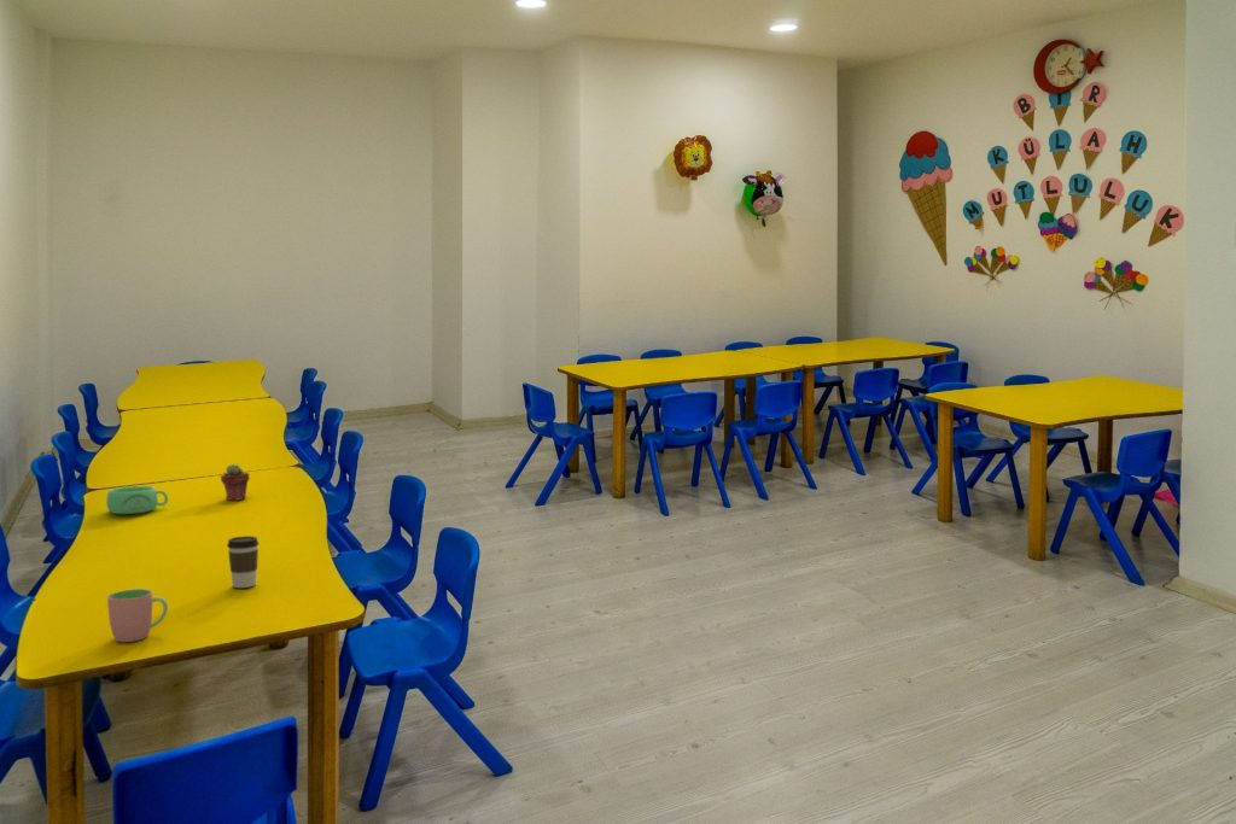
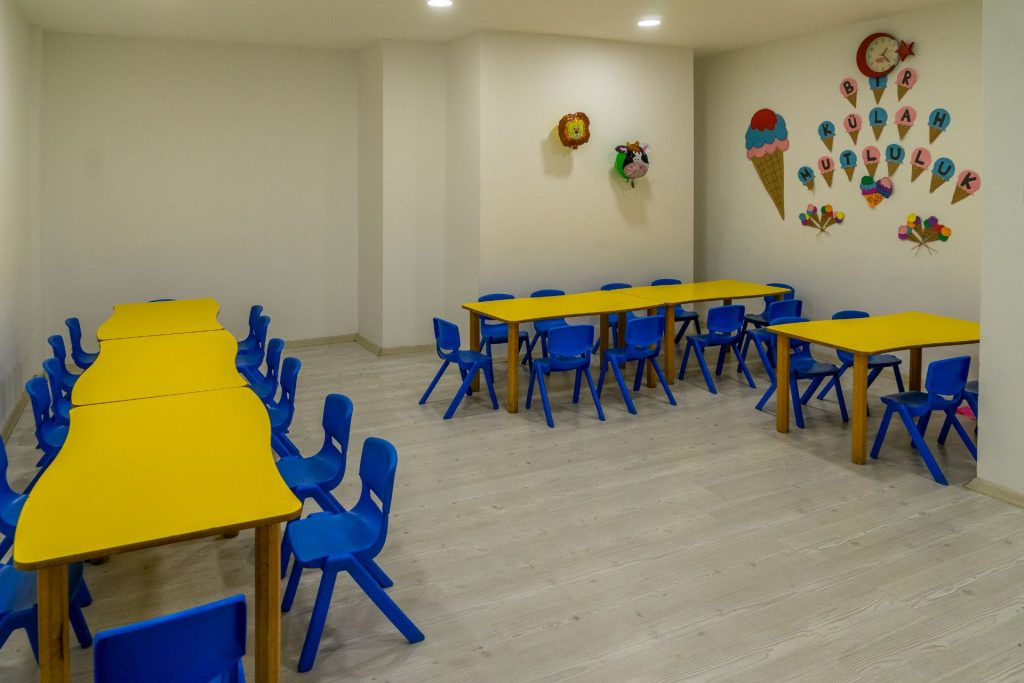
- coffee cup [226,536,260,589]
- potted succulent [220,463,251,501]
- mug [105,485,169,515]
- cup [106,588,169,643]
